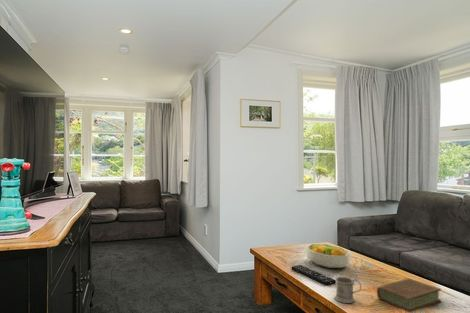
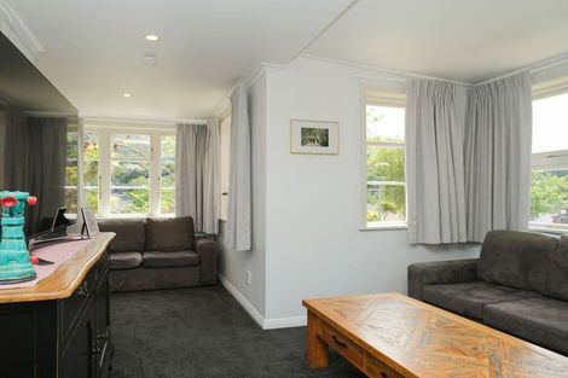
- mug [334,276,362,304]
- book [376,277,442,313]
- fruit bowl [305,243,352,269]
- remote control [291,264,336,286]
